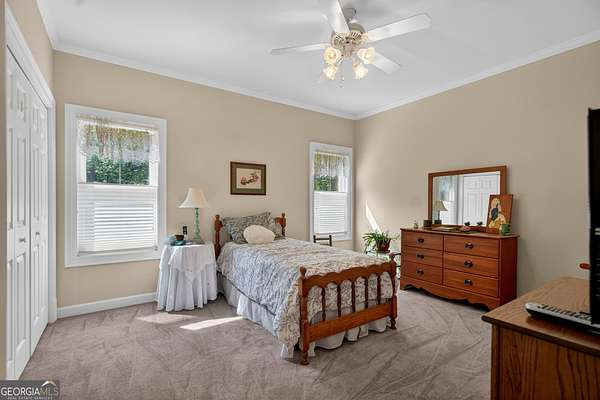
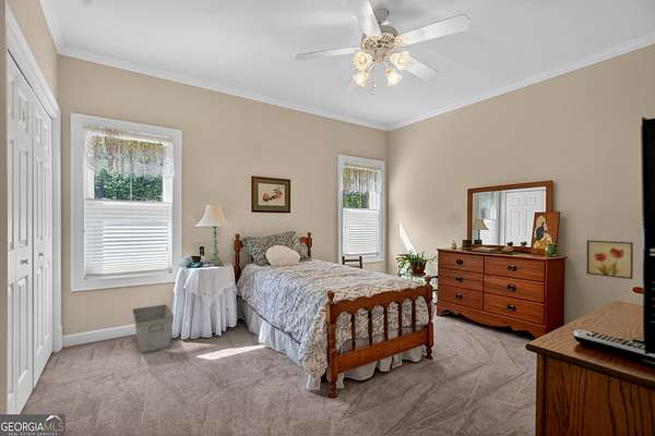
+ storage bin [132,304,175,353]
+ wall art [586,239,634,280]
